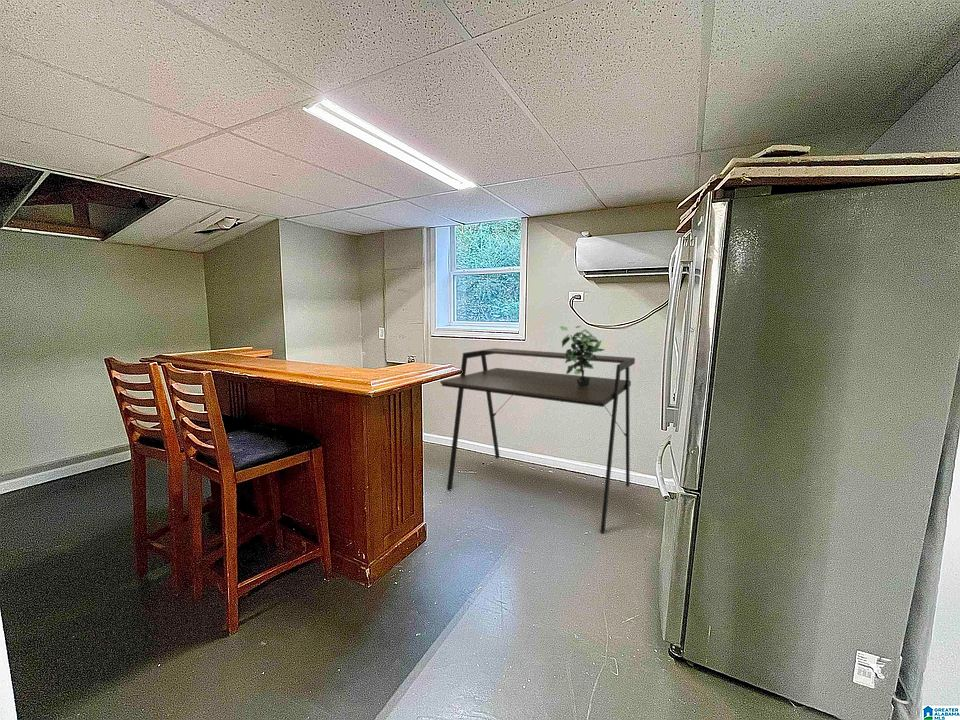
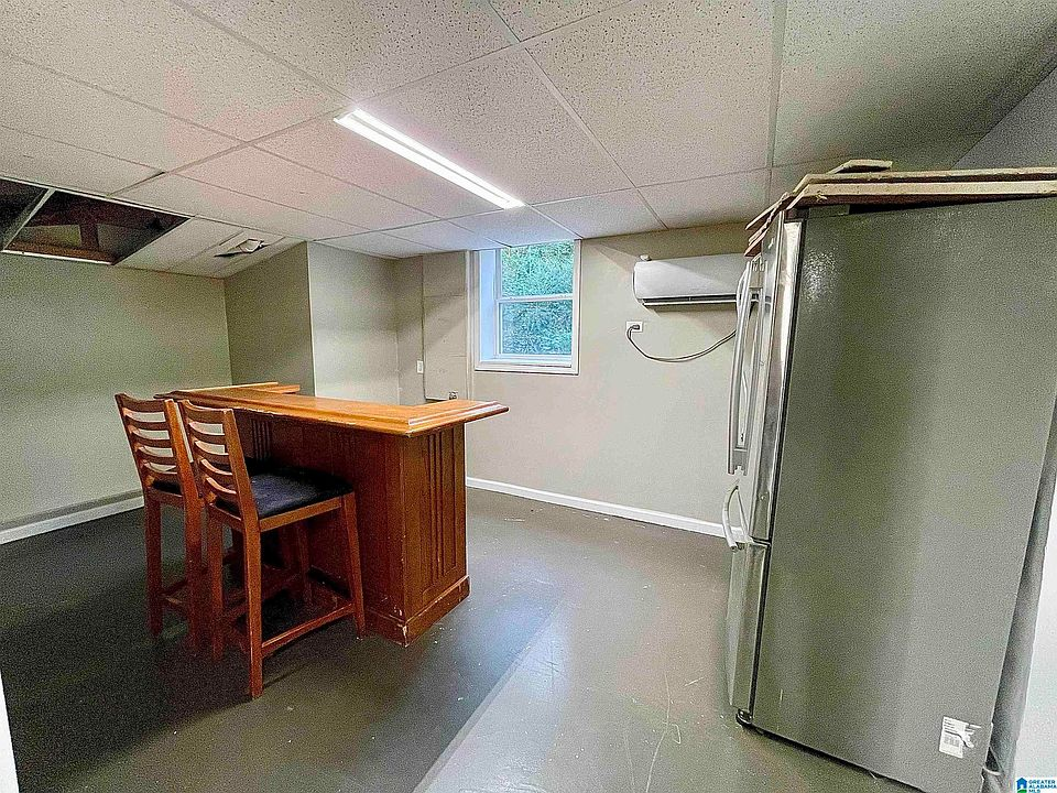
- desk [439,347,636,534]
- potted plant [559,325,606,387]
